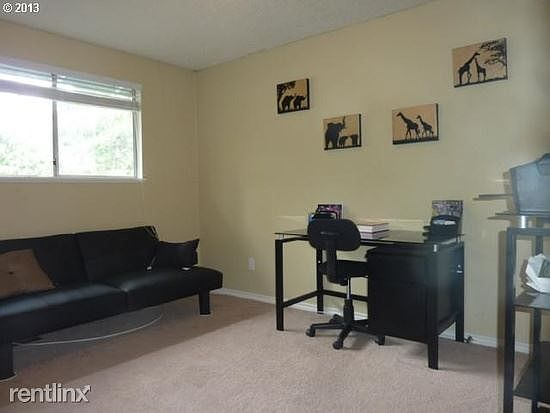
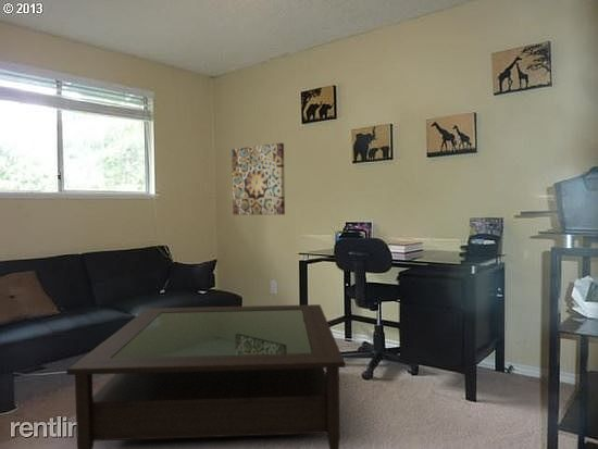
+ coffee table [65,303,346,449]
+ wall art [231,142,286,216]
